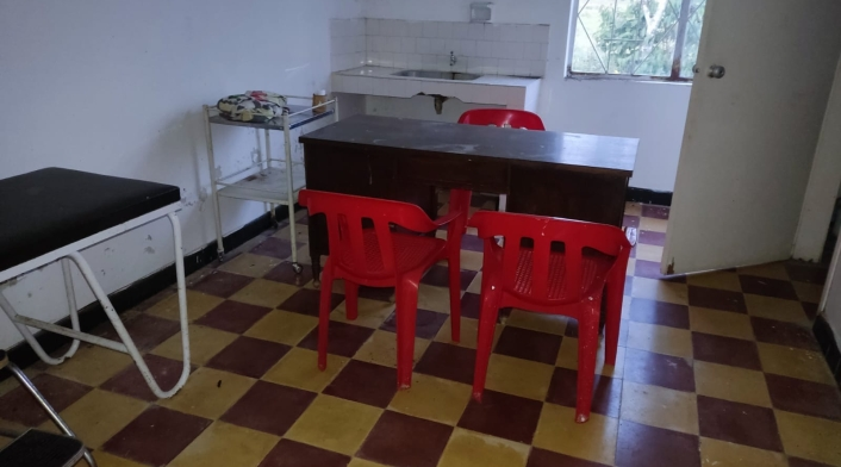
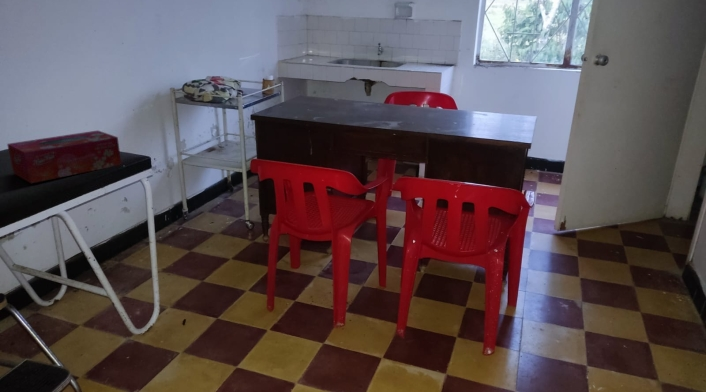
+ tissue box [6,129,122,184]
